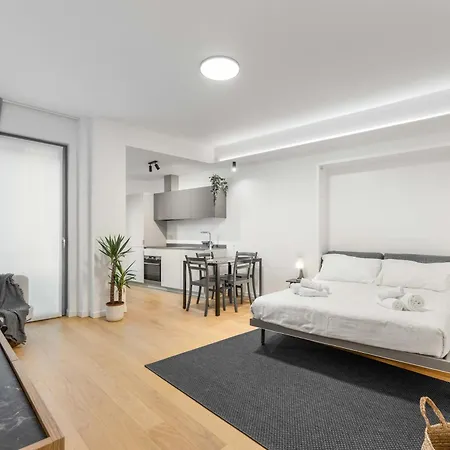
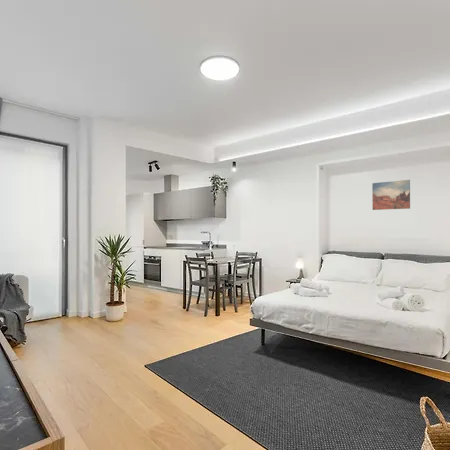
+ wall art [371,179,411,211]
